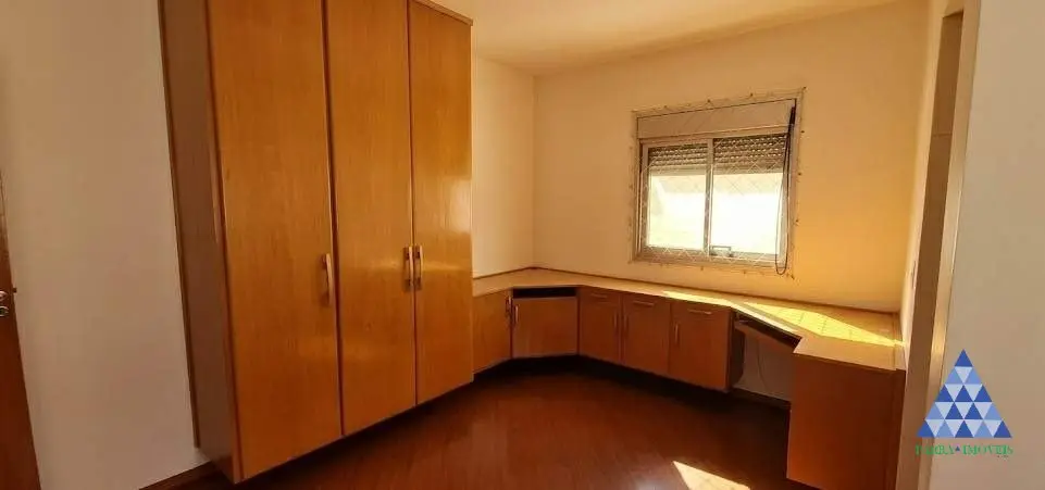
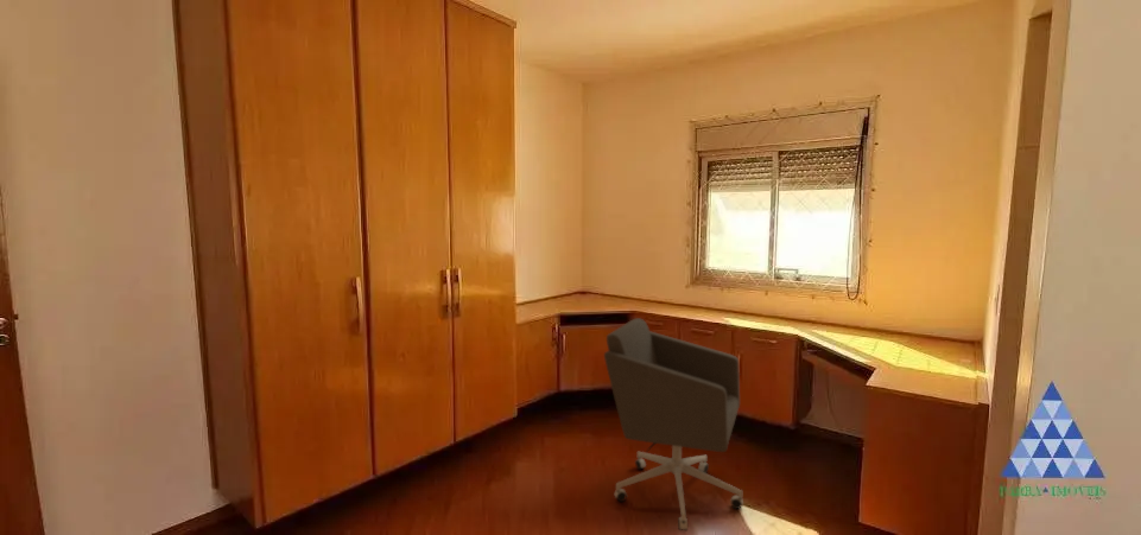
+ office chair [603,317,744,531]
